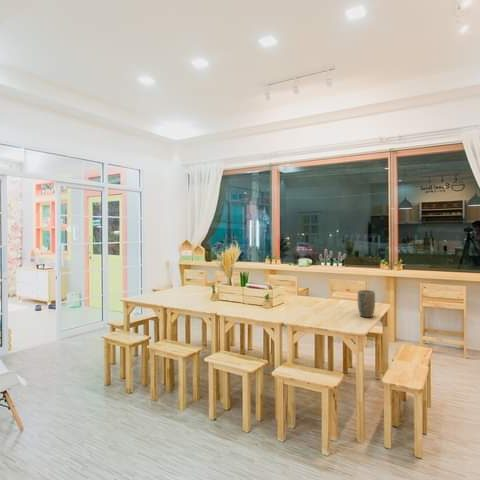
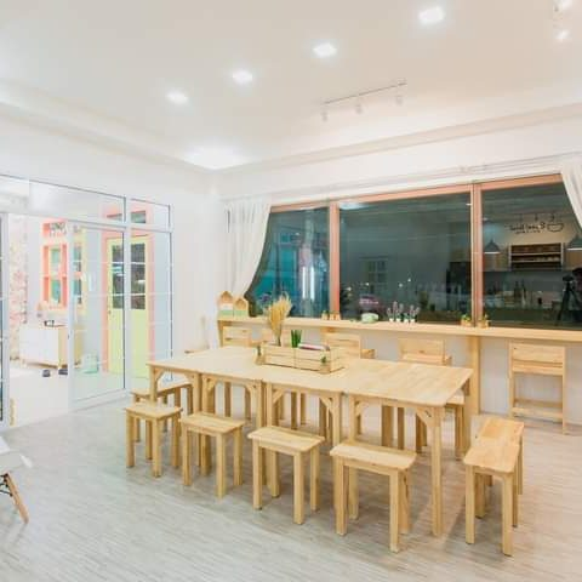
- plant pot [357,289,376,318]
